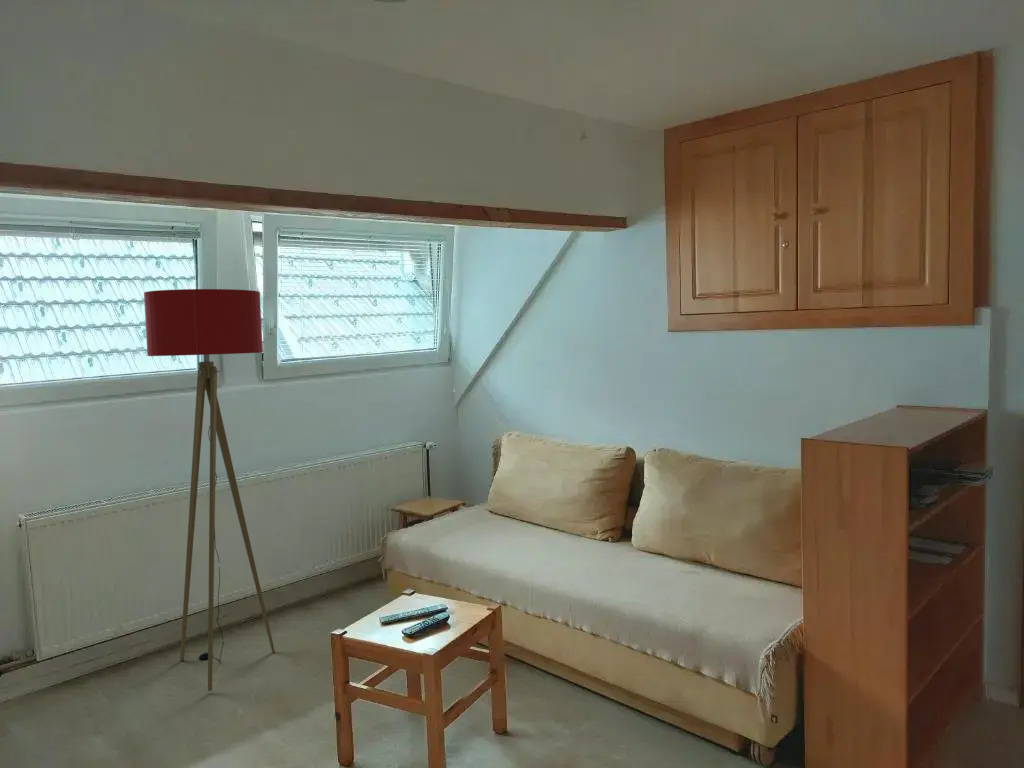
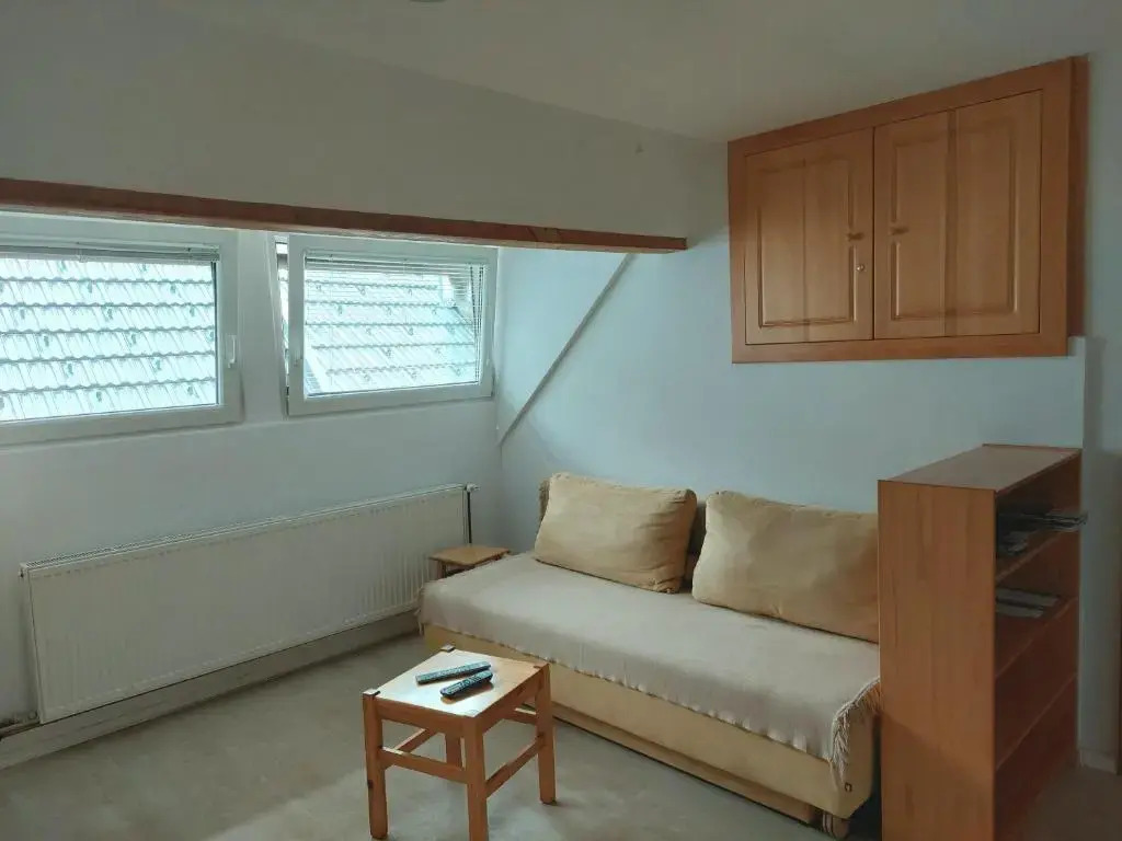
- floor lamp [143,288,276,692]
